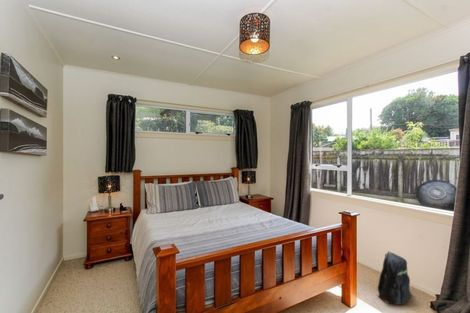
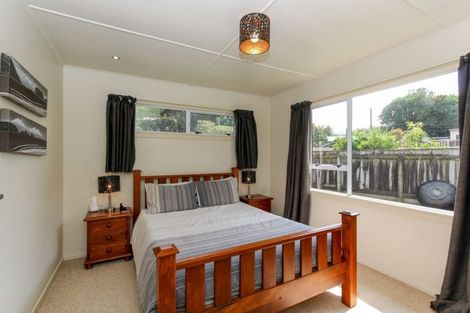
- backpack [377,250,411,306]
